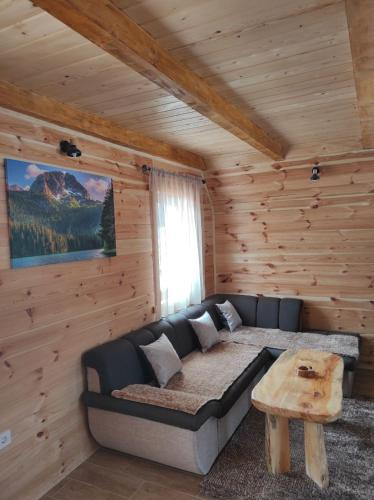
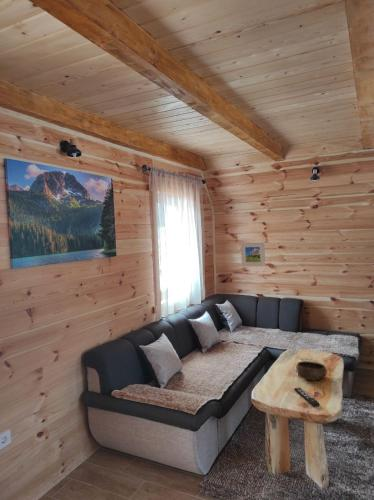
+ remote control [293,387,321,408]
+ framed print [240,241,266,267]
+ bowl [295,360,328,381]
